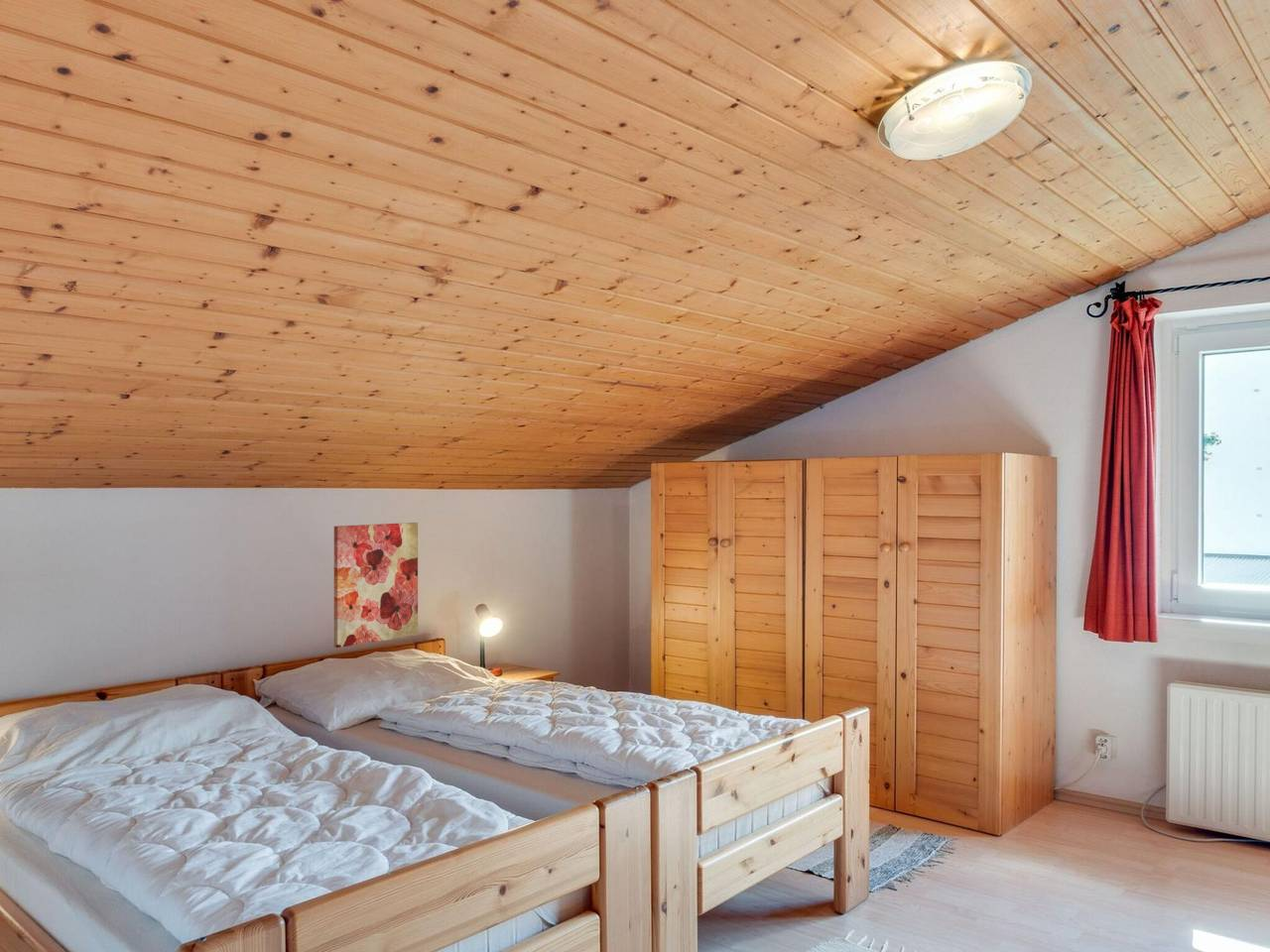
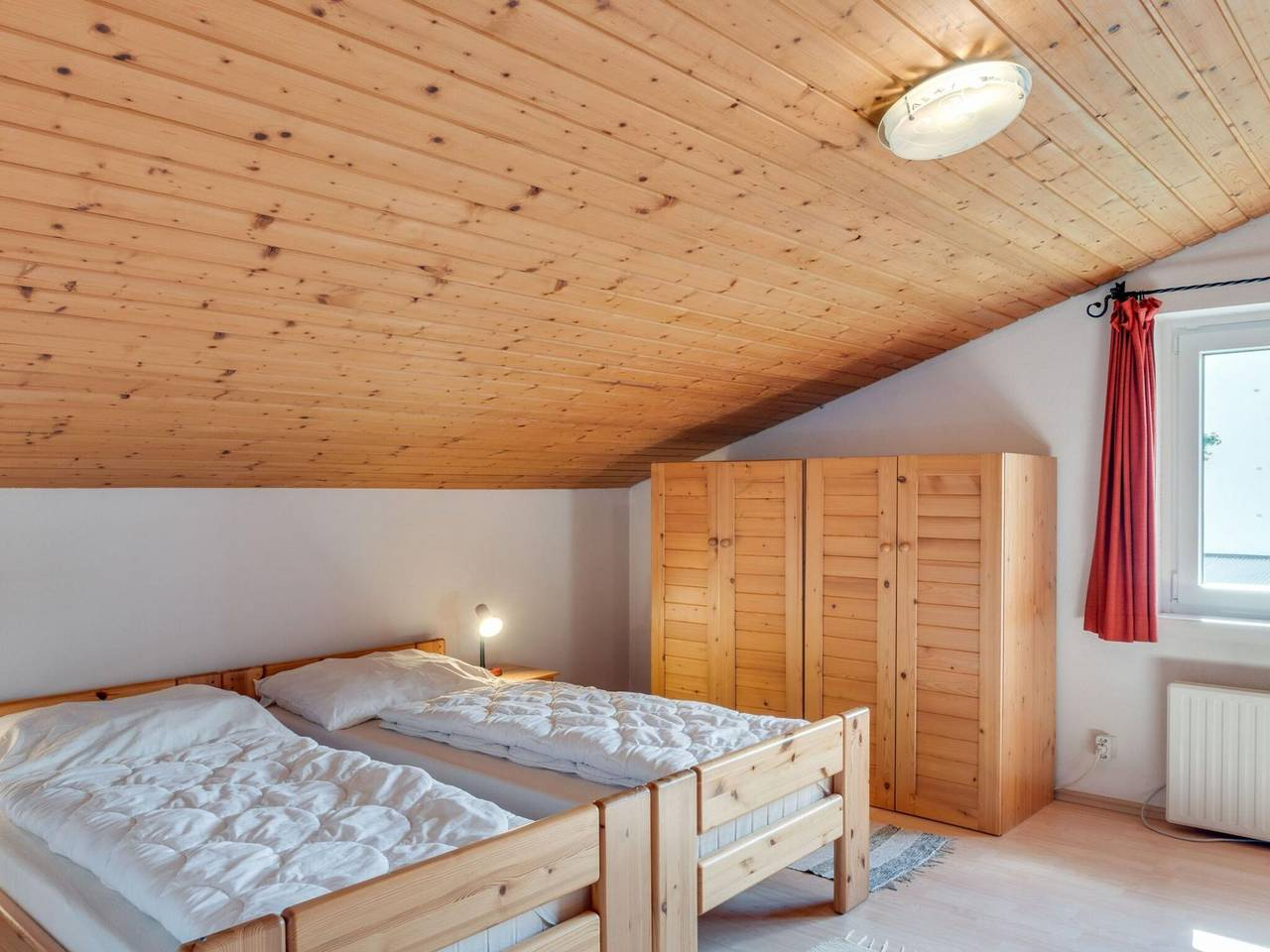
- wall art [333,522,419,649]
